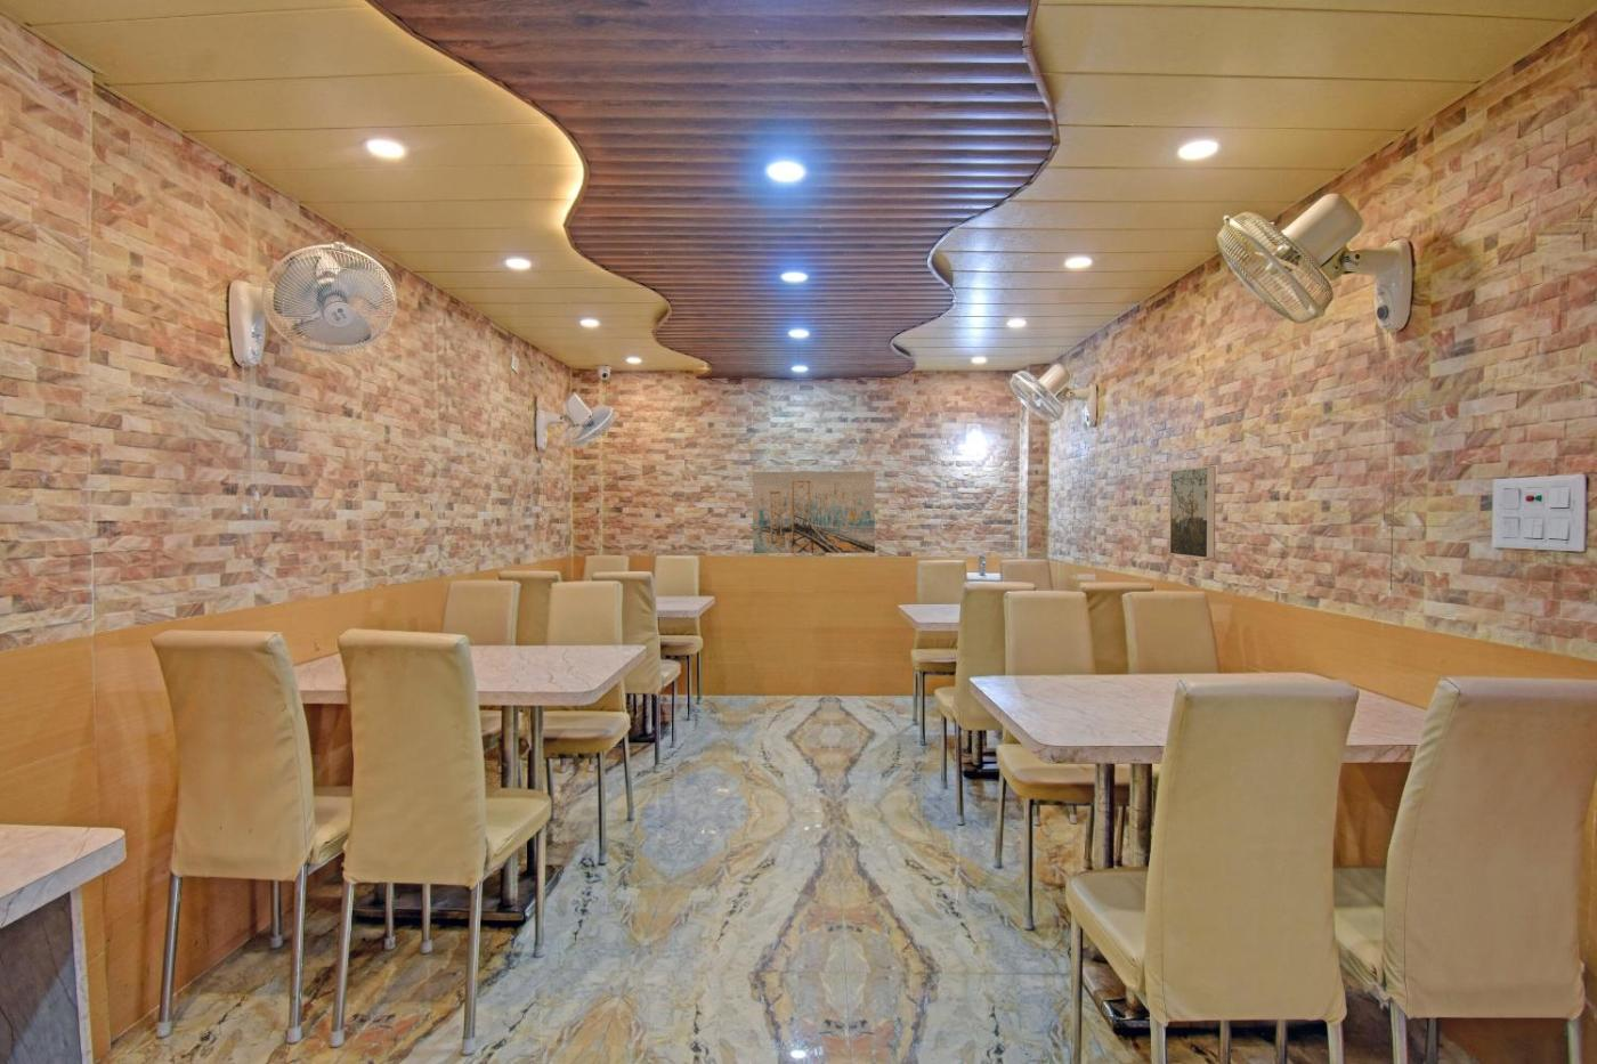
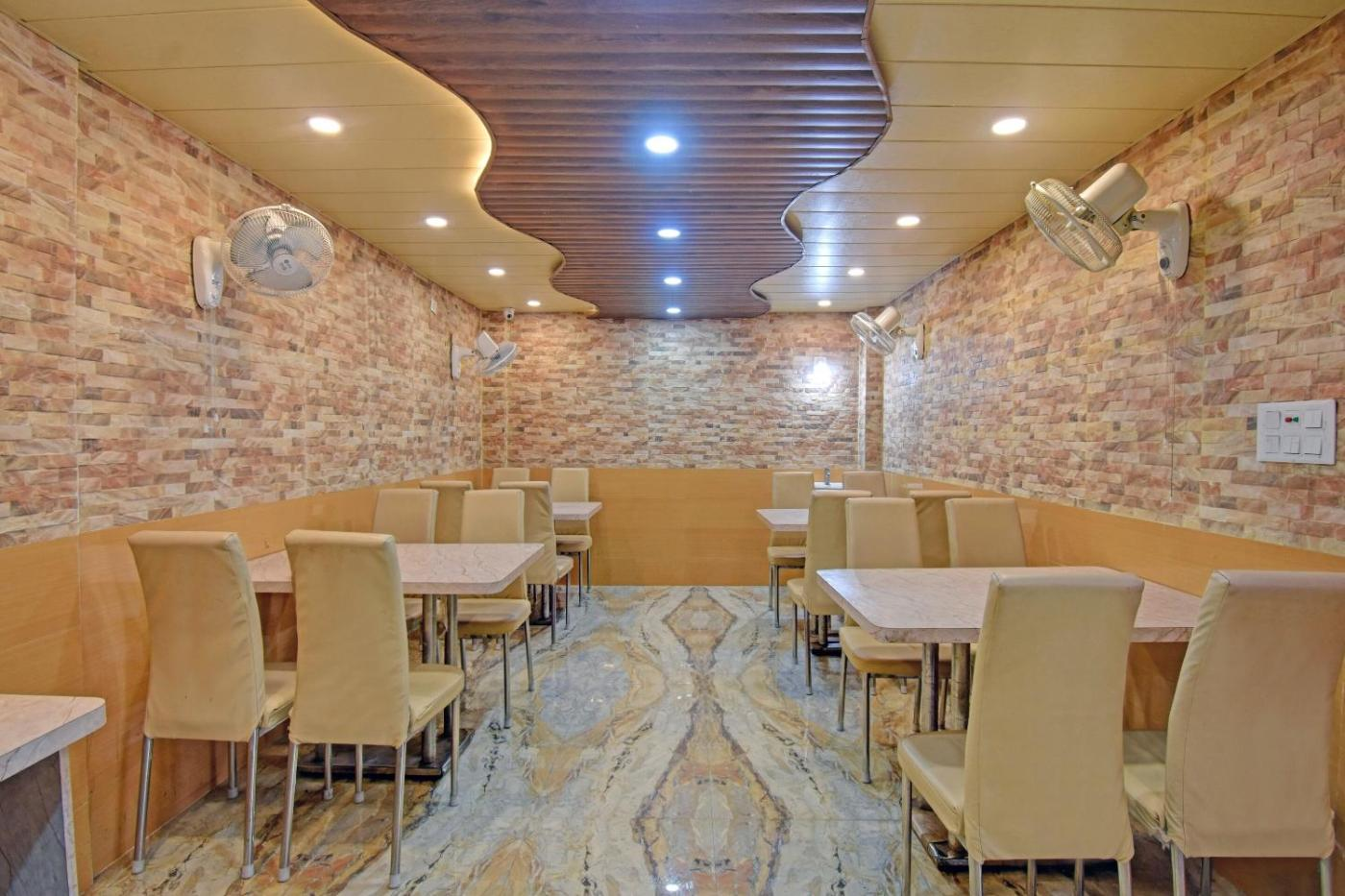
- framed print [1170,466,1217,560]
- wall art [752,470,876,555]
